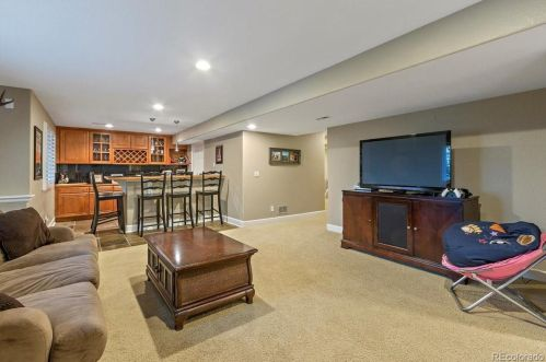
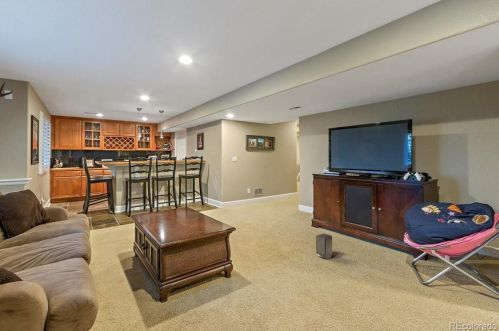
+ speaker [315,233,333,260]
